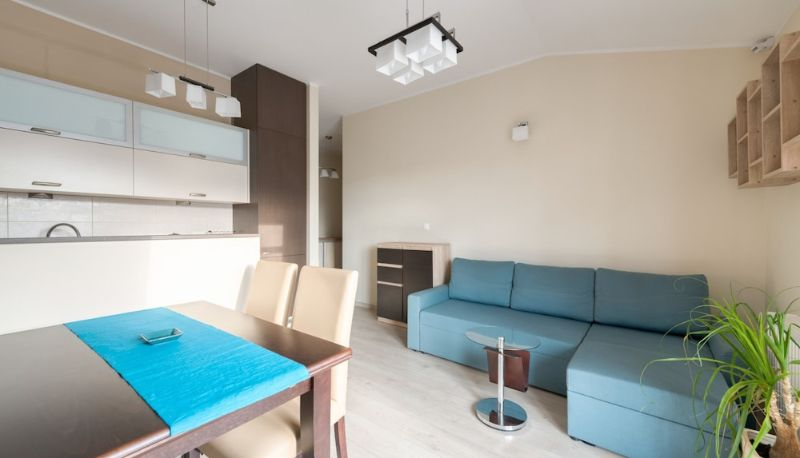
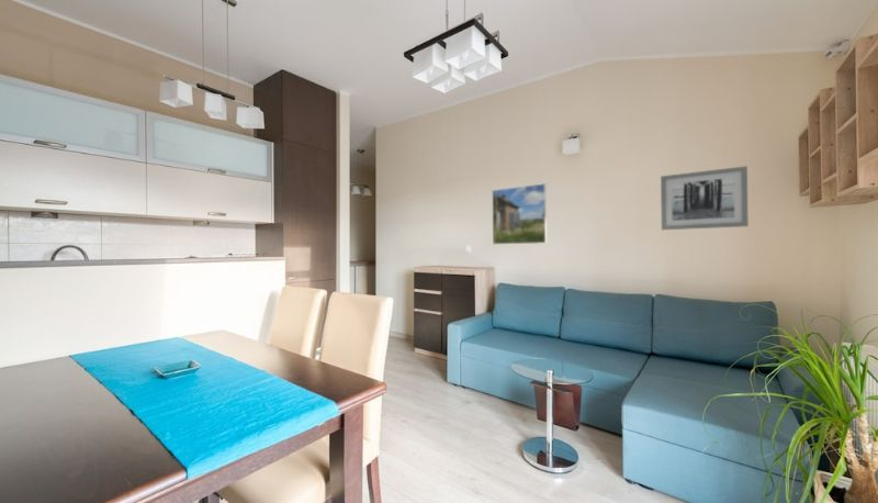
+ wall art [660,165,750,231]
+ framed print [491,182,548,246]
